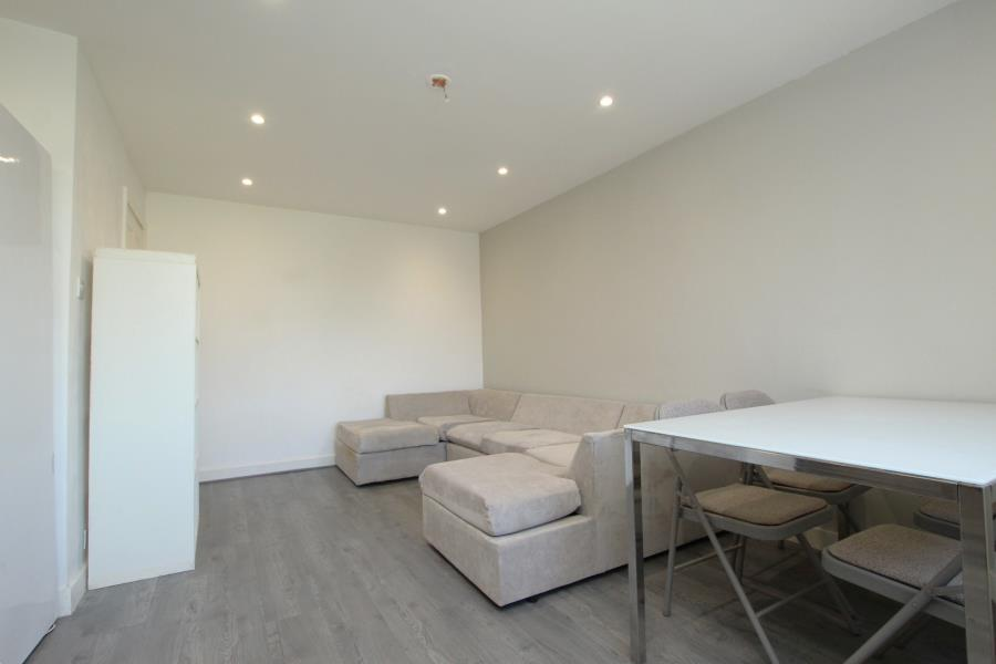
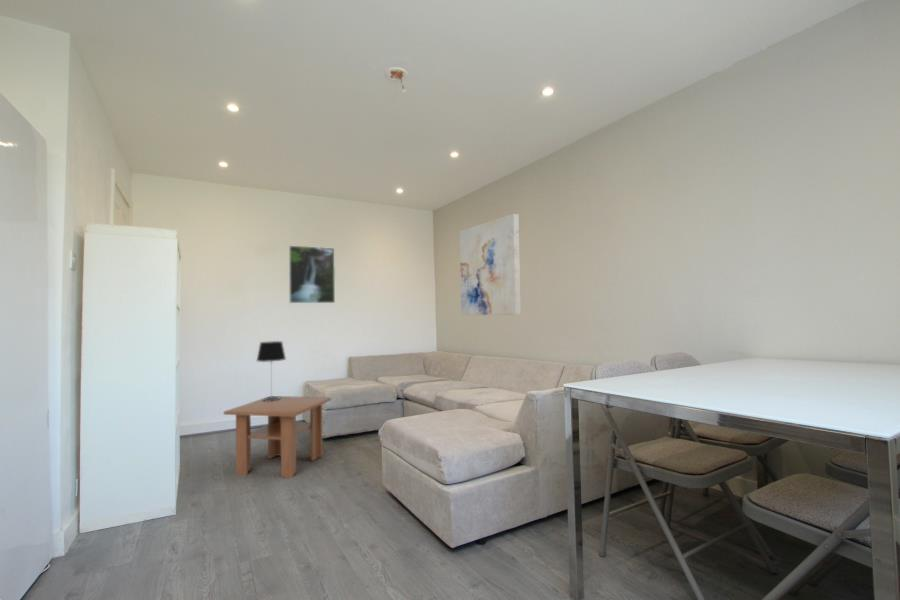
+ table lamp [255,340,287,401]
+ coffee table [223,395,332,479]
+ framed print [288,244,336,304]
+ wall art [459,213,522,316]
